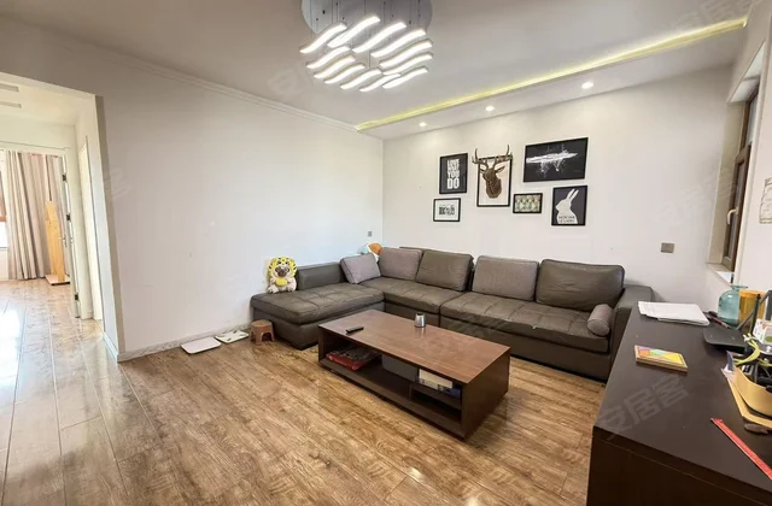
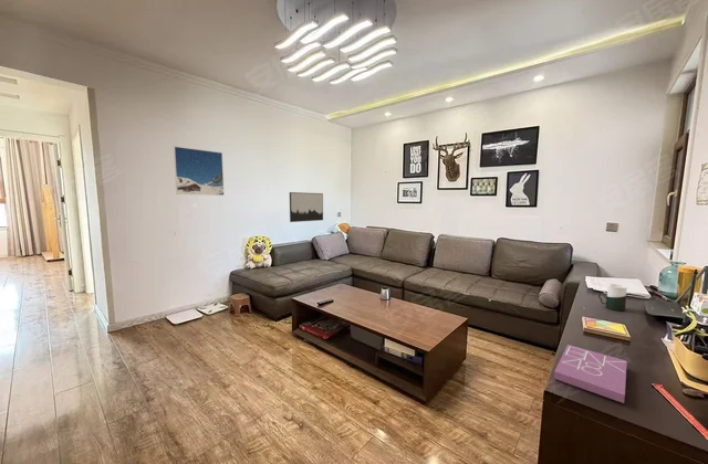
+ wall art [289,191,324,223]
+ cup [597,283,628,312]
+ book [553,344,628,404]
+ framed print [173,146,225,197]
